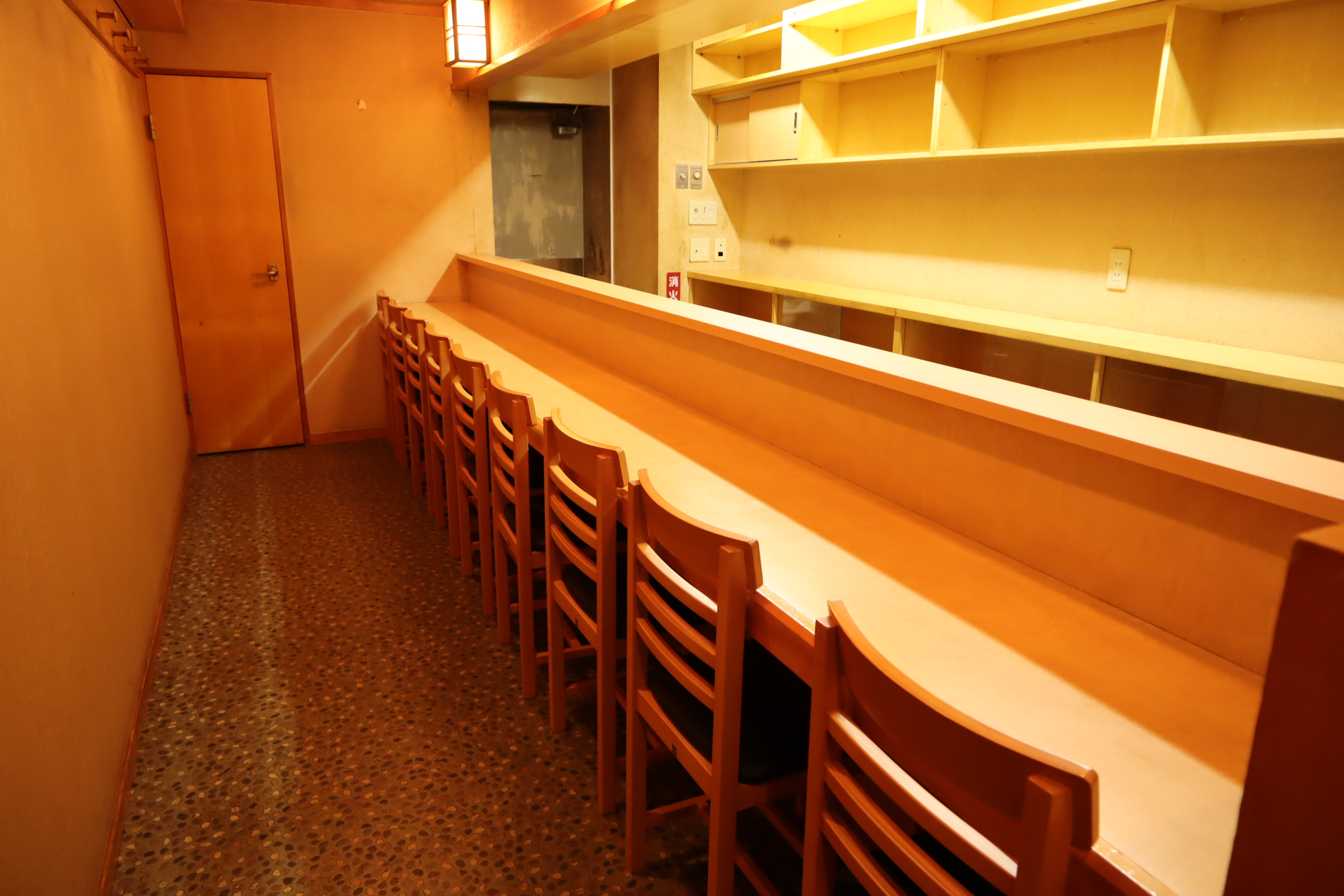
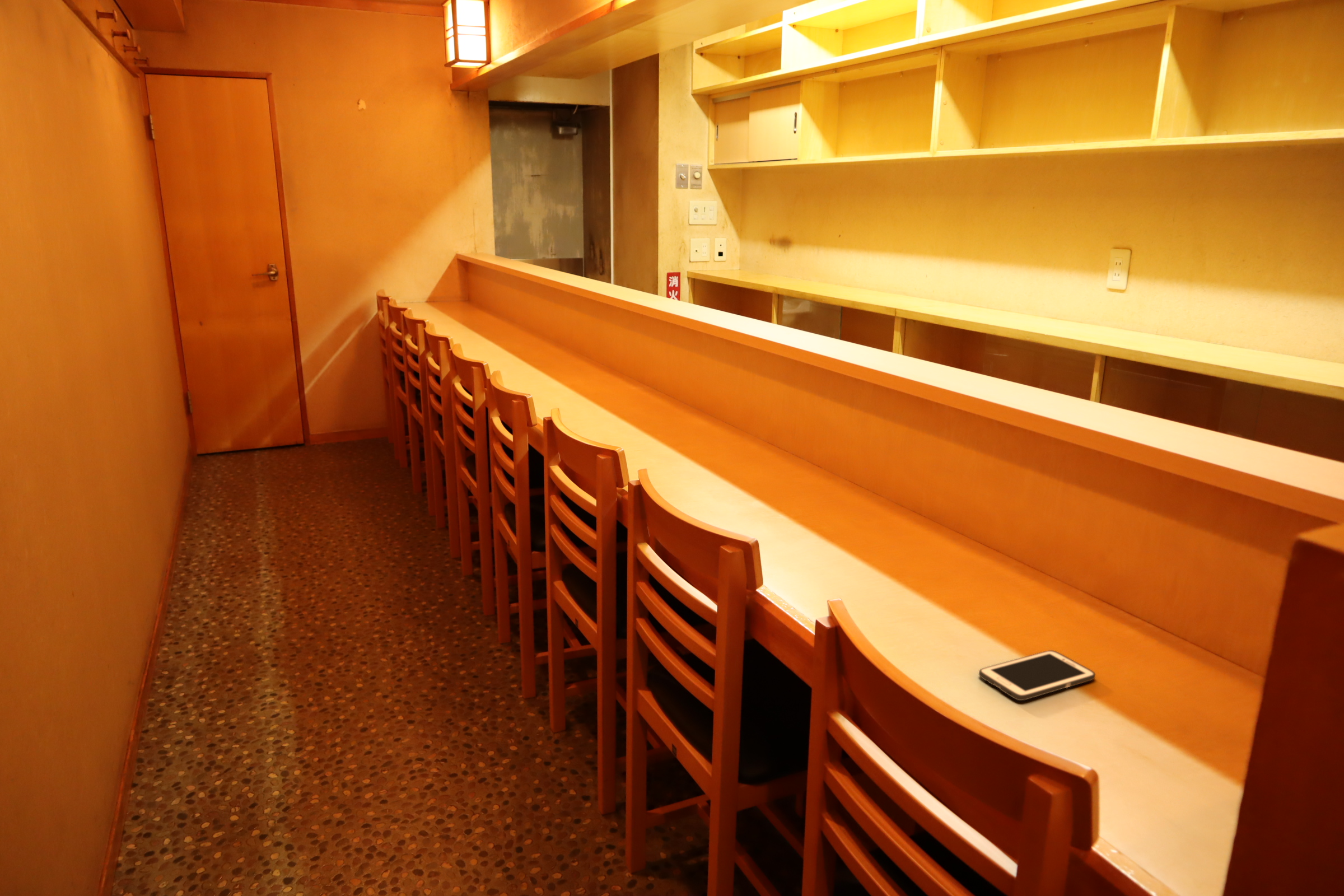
+ cell phone [978,650,1096,701]
